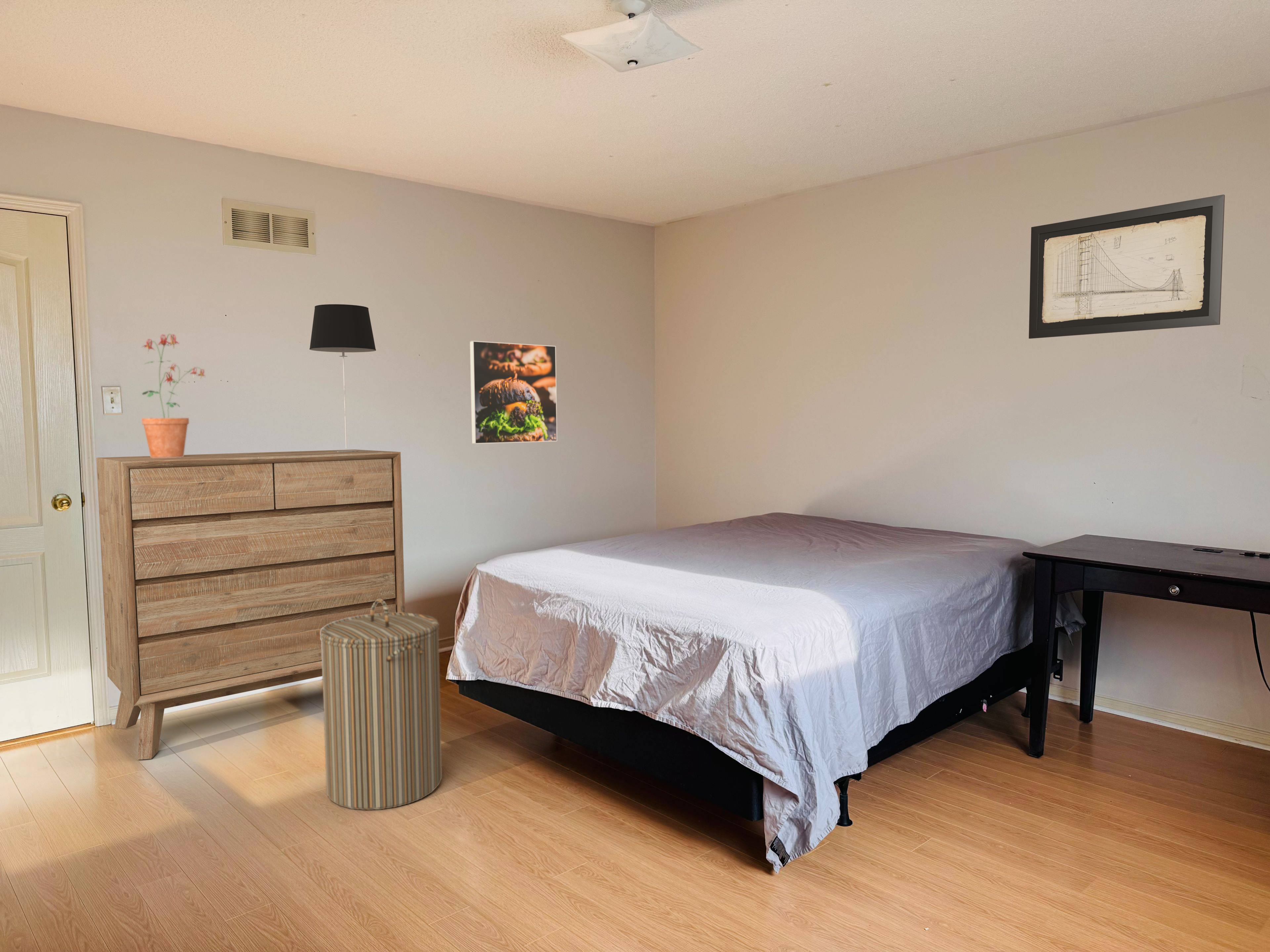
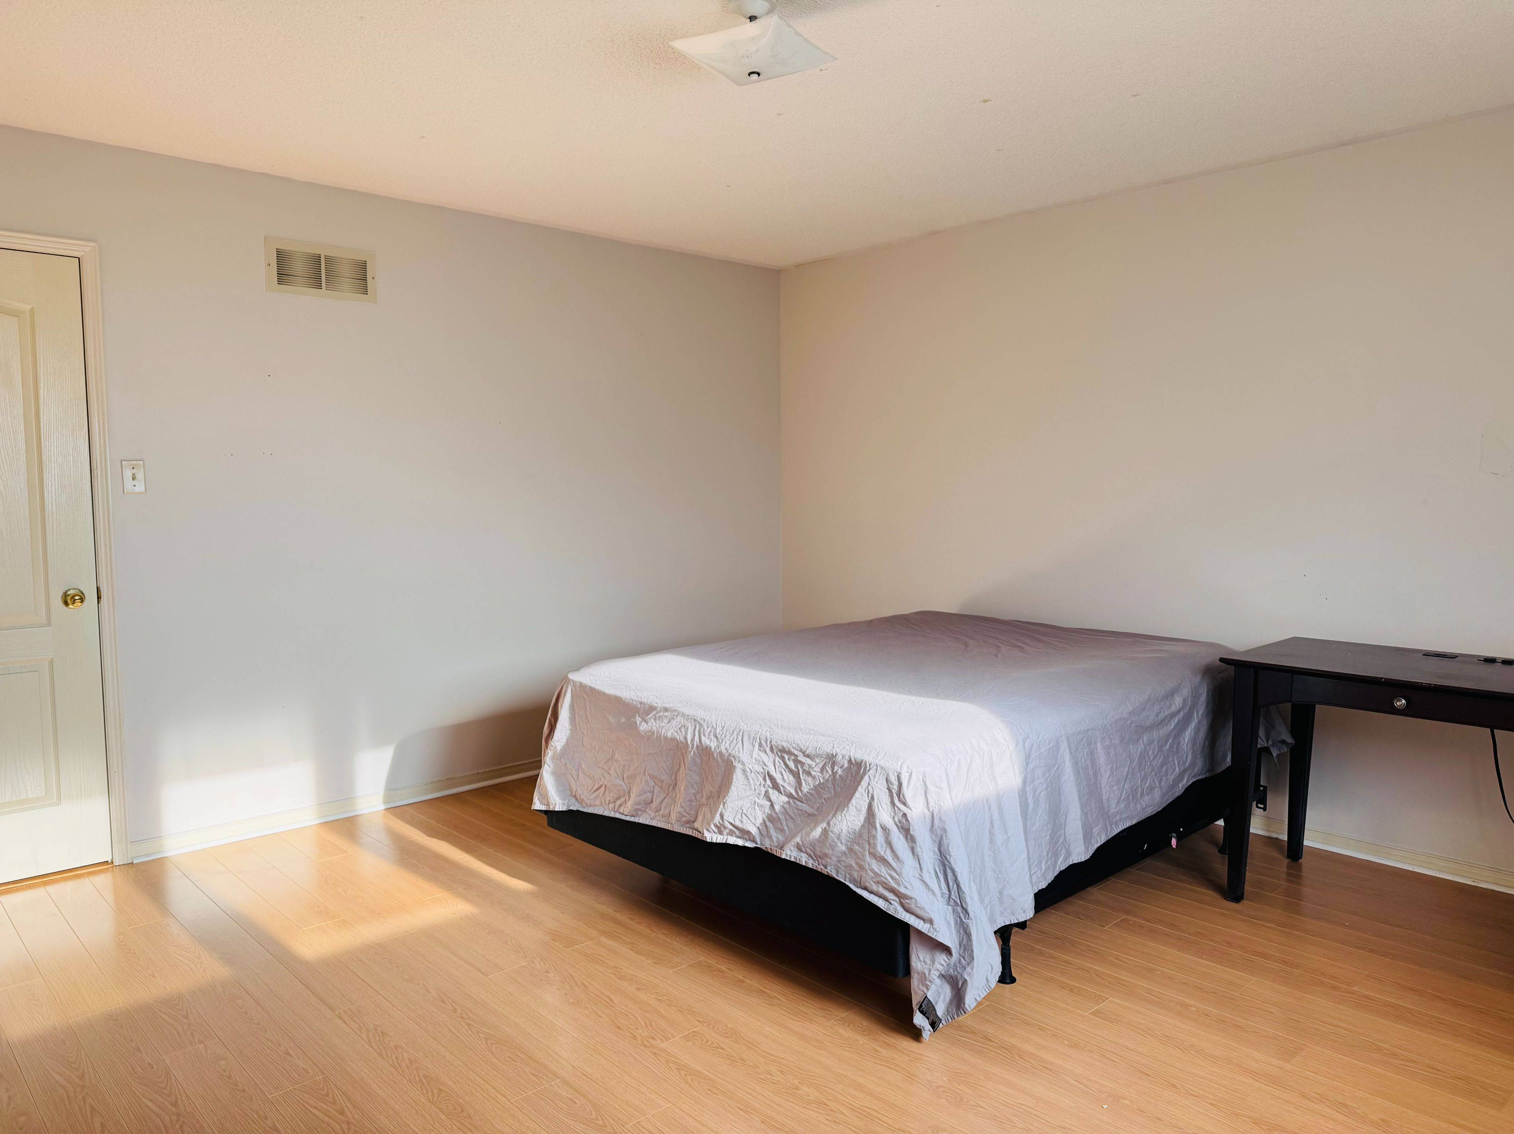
- dresser [96,449,405,760]
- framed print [469,340,558,444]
- laundry hamper [320,599,442,810]
- potted plant [142,334,206,458]
- wall art [1029,194,1225,339]
- table lamp [309,304,376,452]
